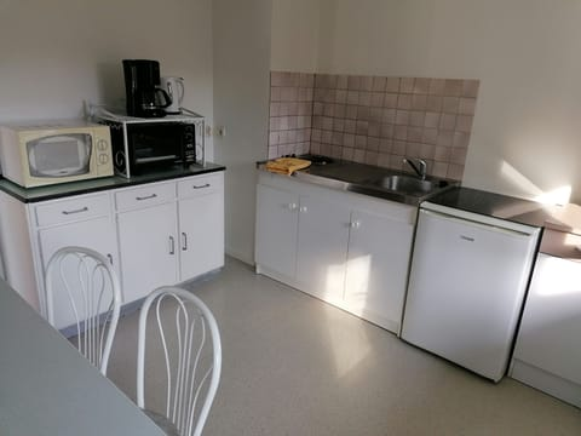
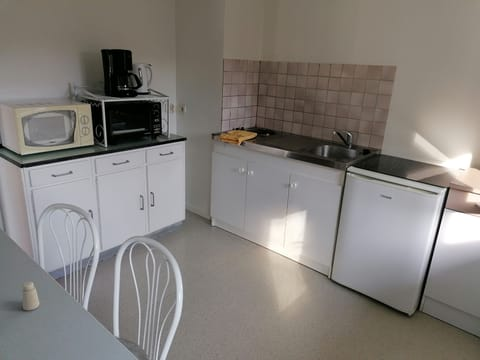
+ saltshaker [21,281,40,311]
